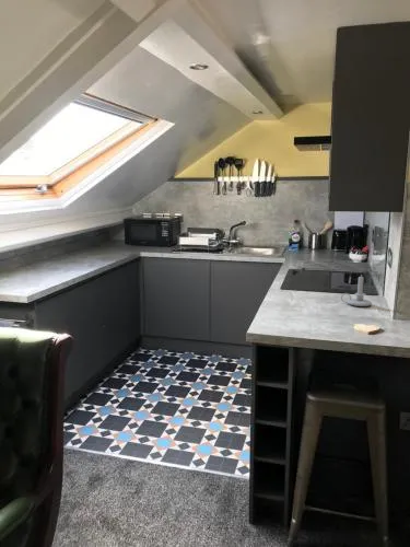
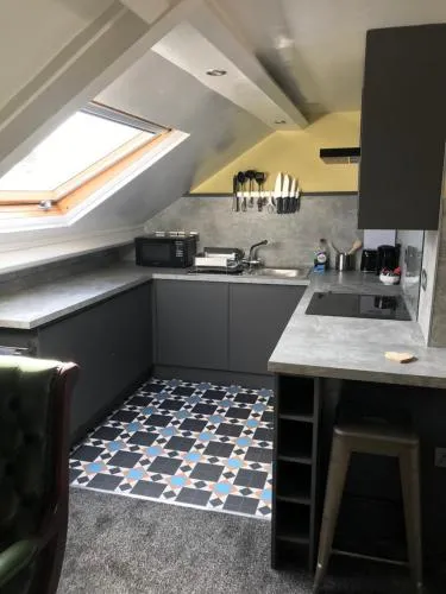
- candle holder [340,274,373,307]
